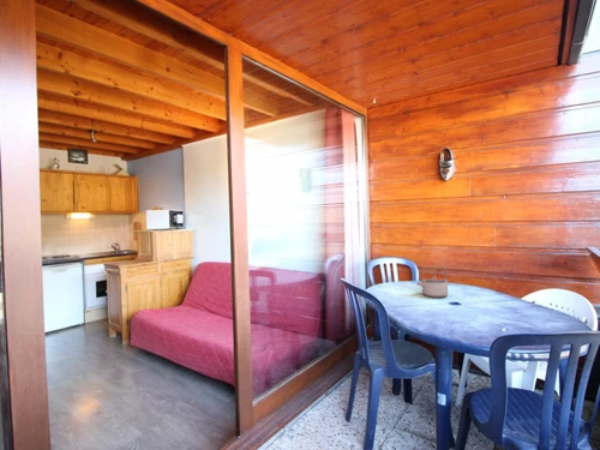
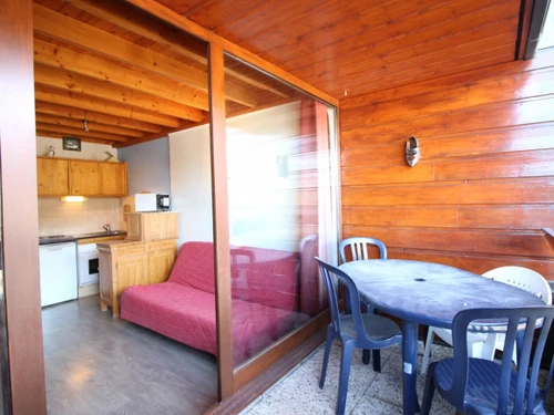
- teapot [416,265,449,299]
